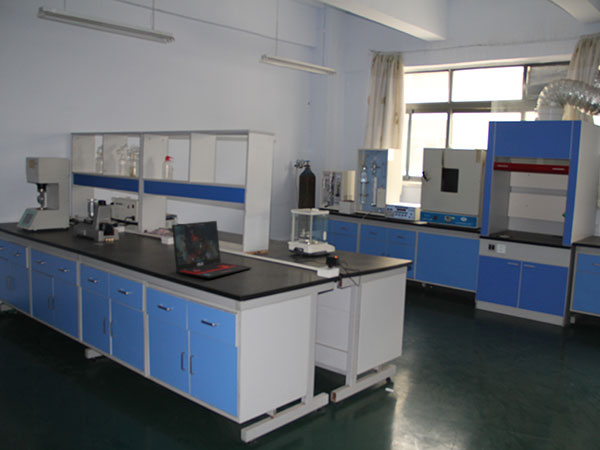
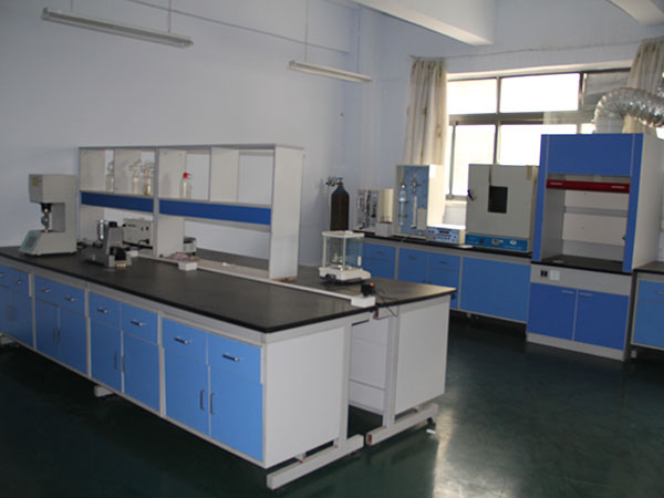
- laptop [171,220,253,280]
